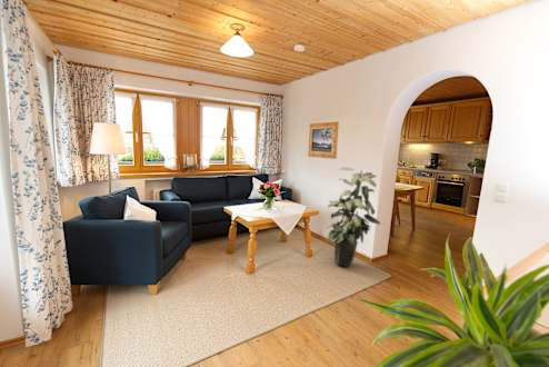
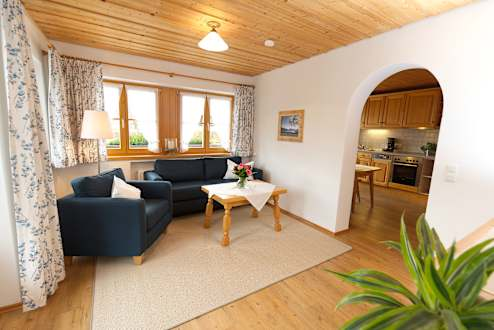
- indoor plant [325,166,381,268]
